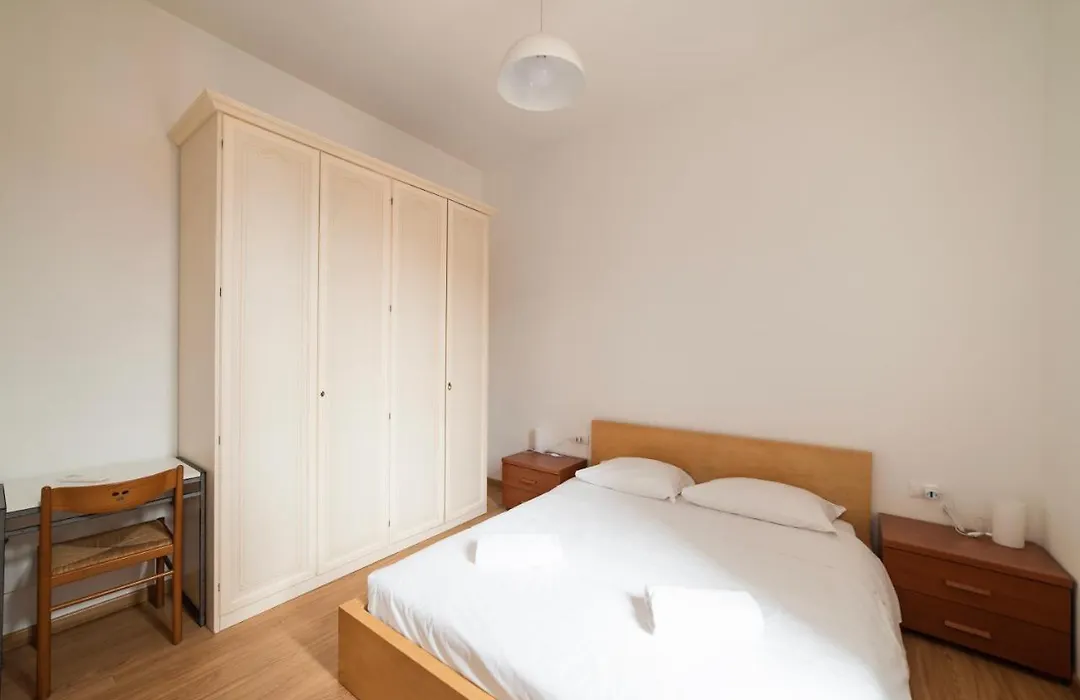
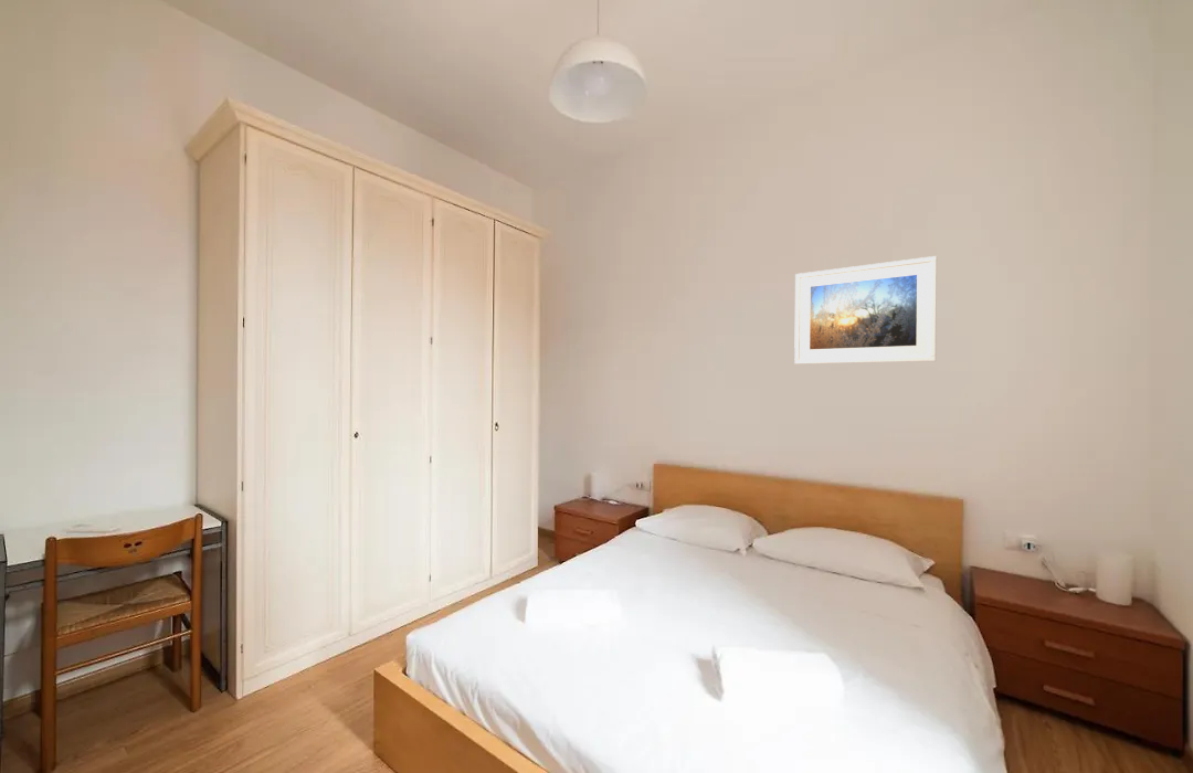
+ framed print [793,255,938,366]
